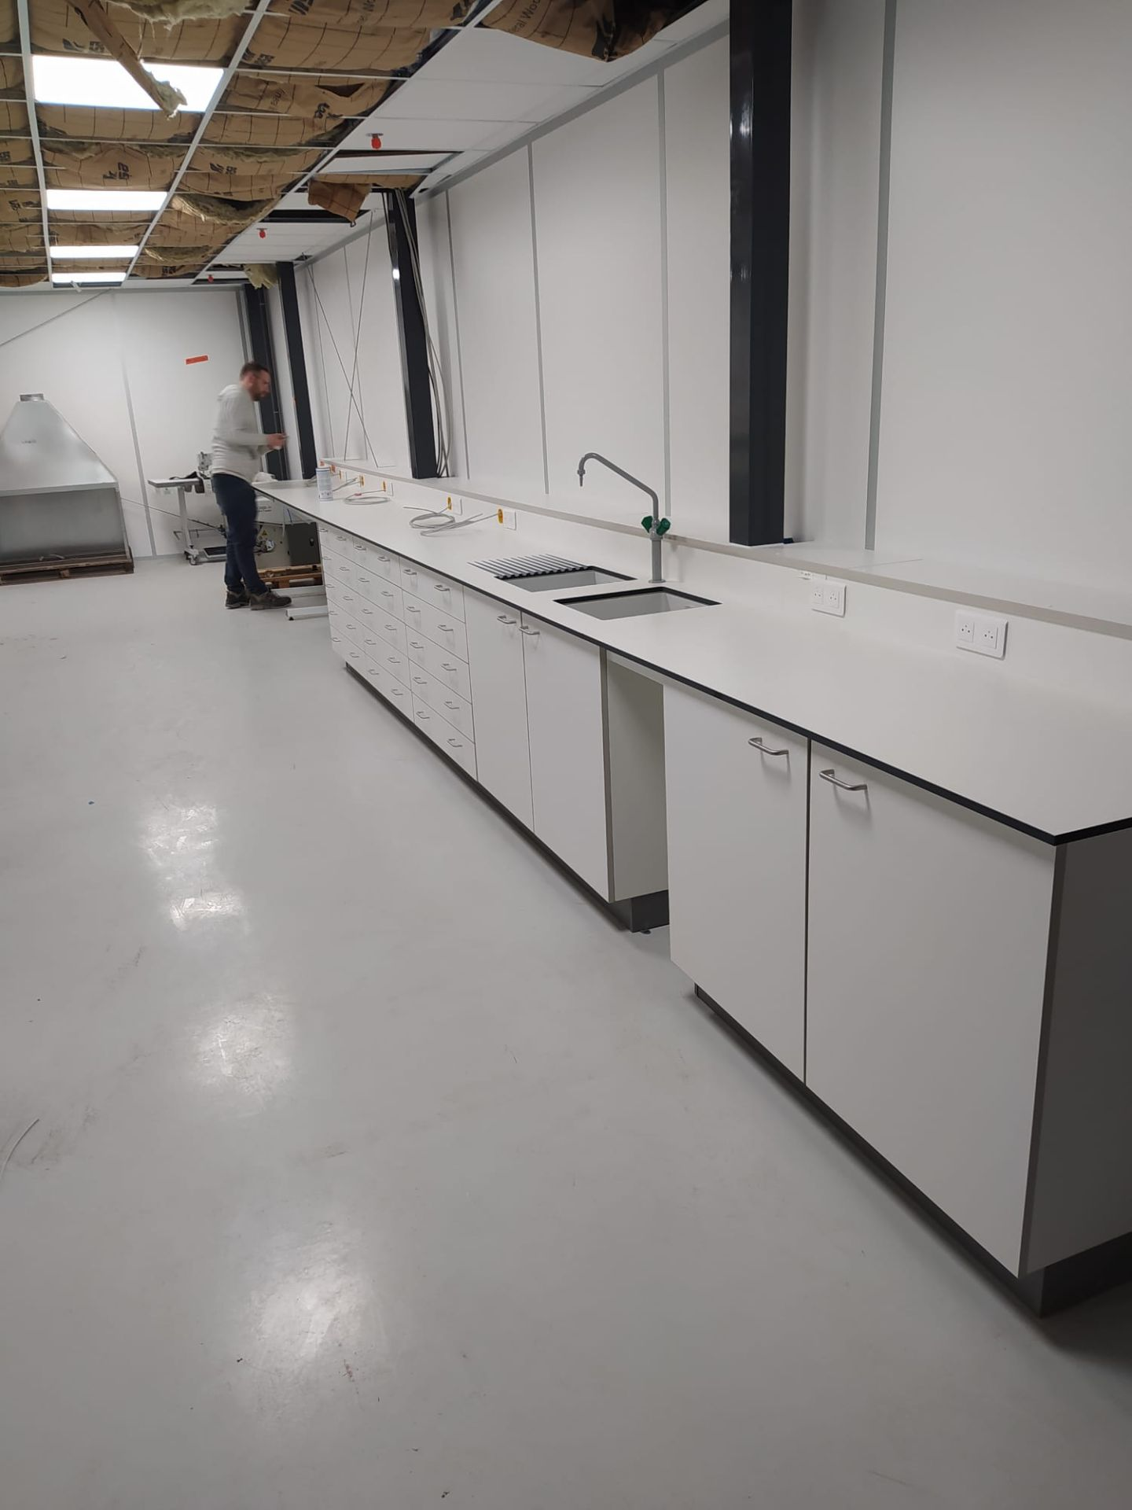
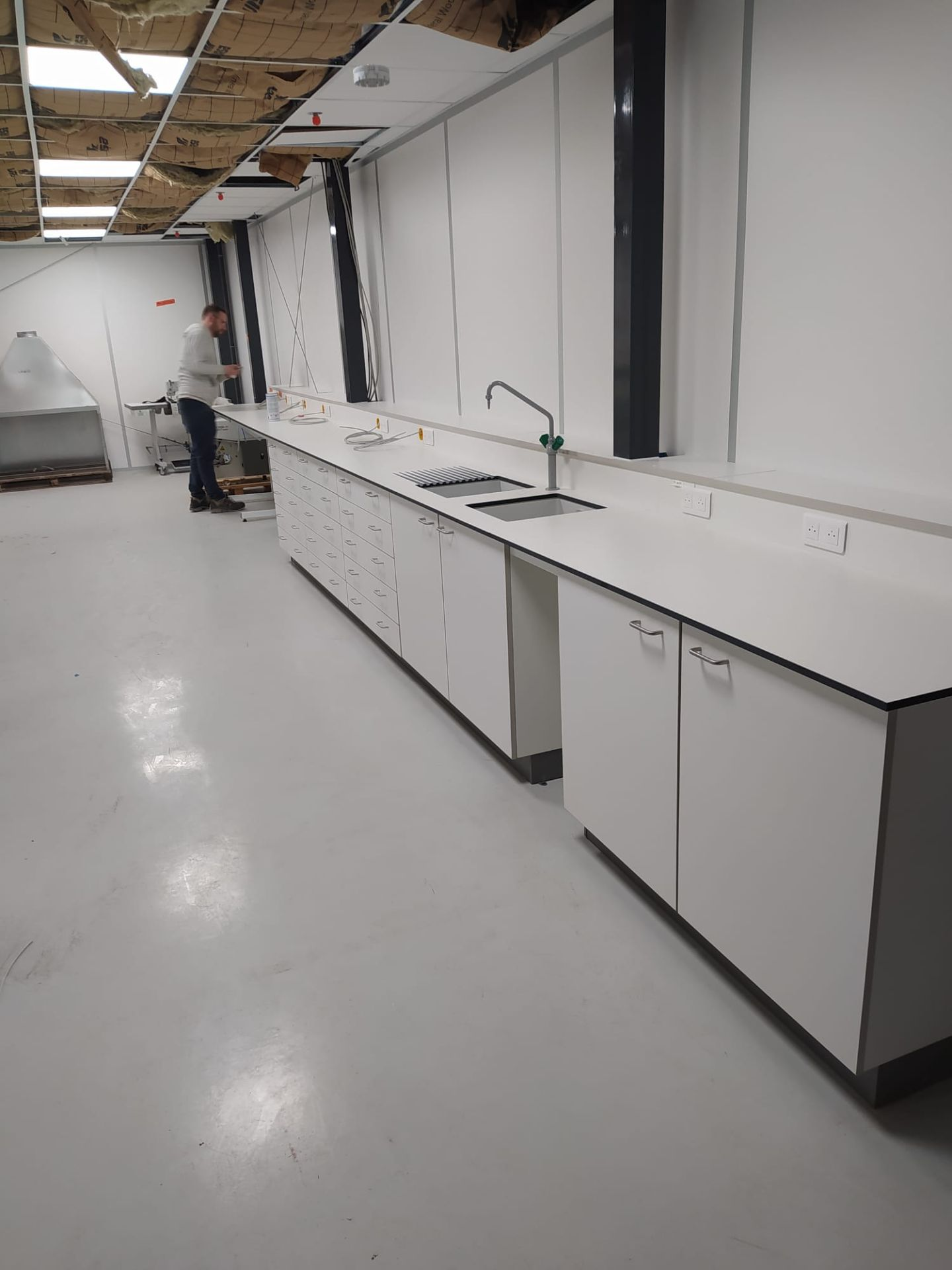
+ smoke detector [352,64,391,88]
